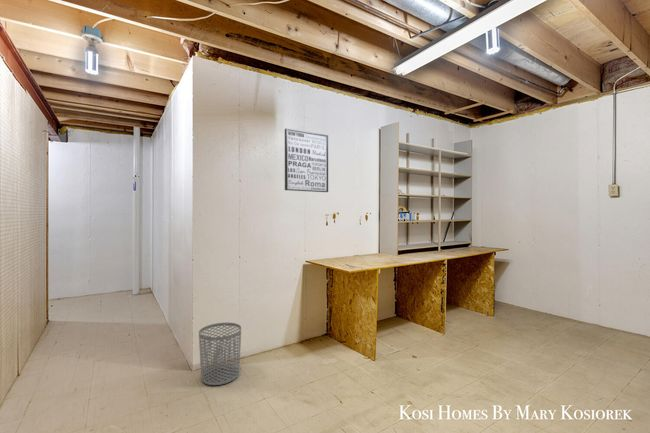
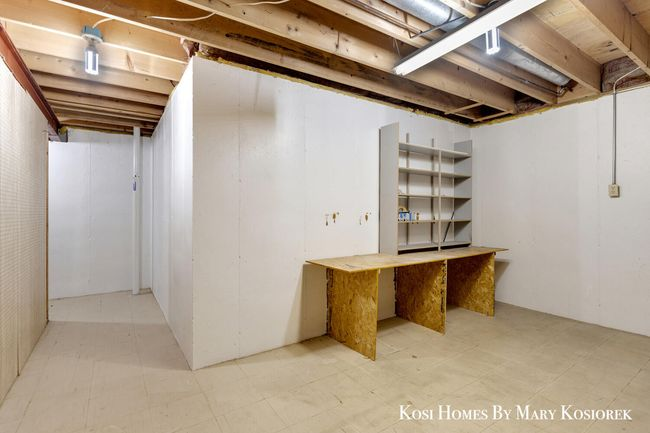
- wall art [284,127,329,193]
- waste bin [198,322,242,386]
